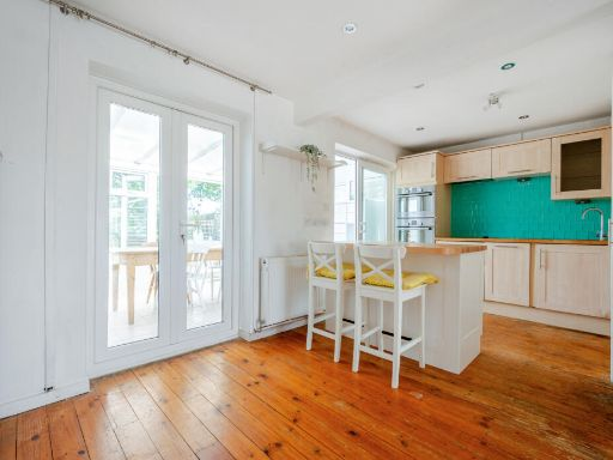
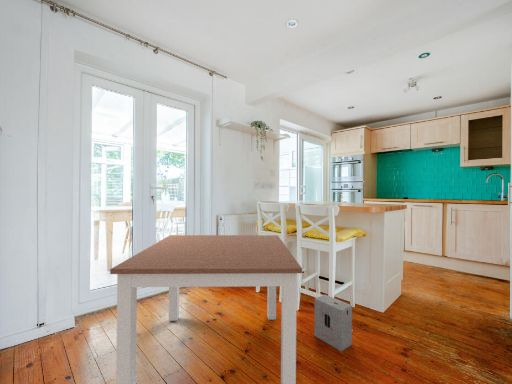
+ dining table [109,234,303,384]
+ cardboard box [313,294,353,352]
